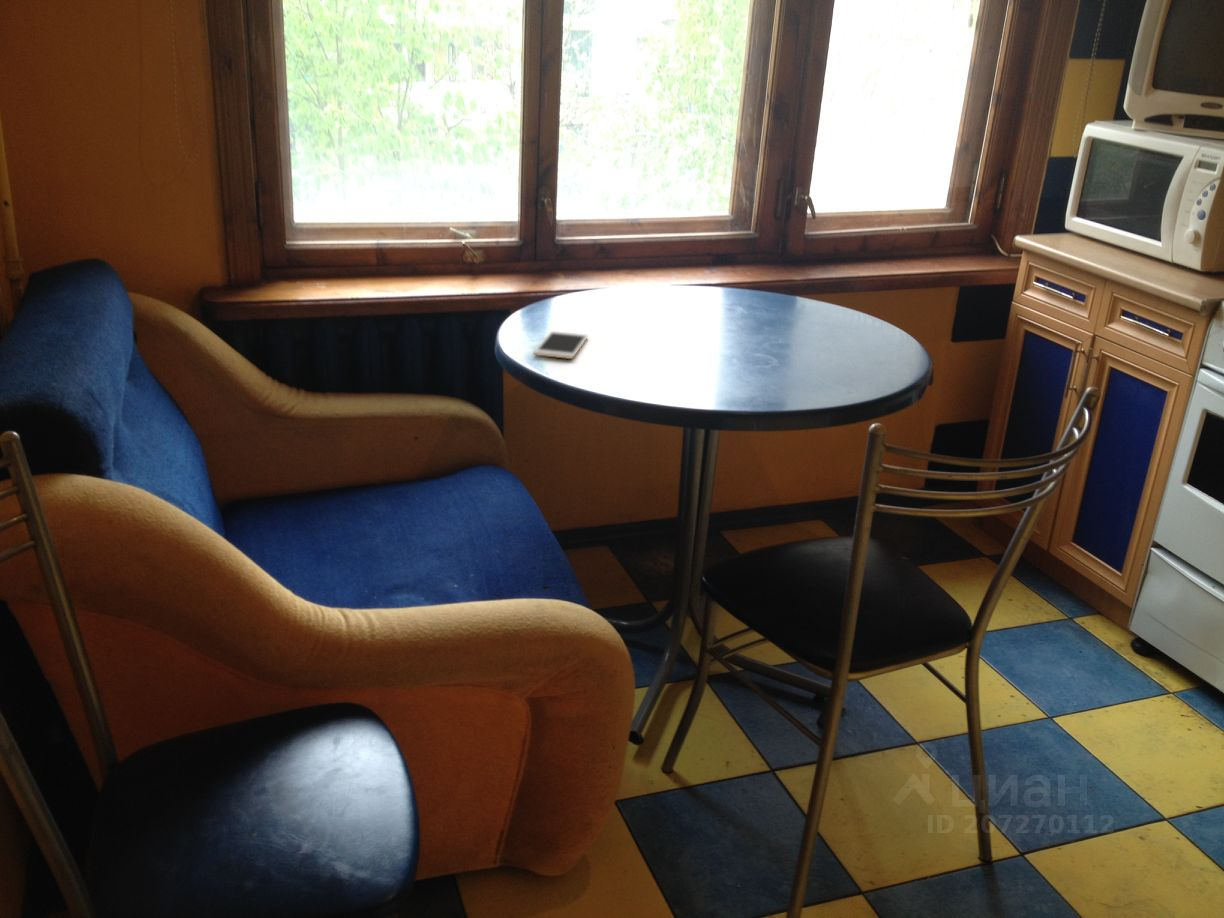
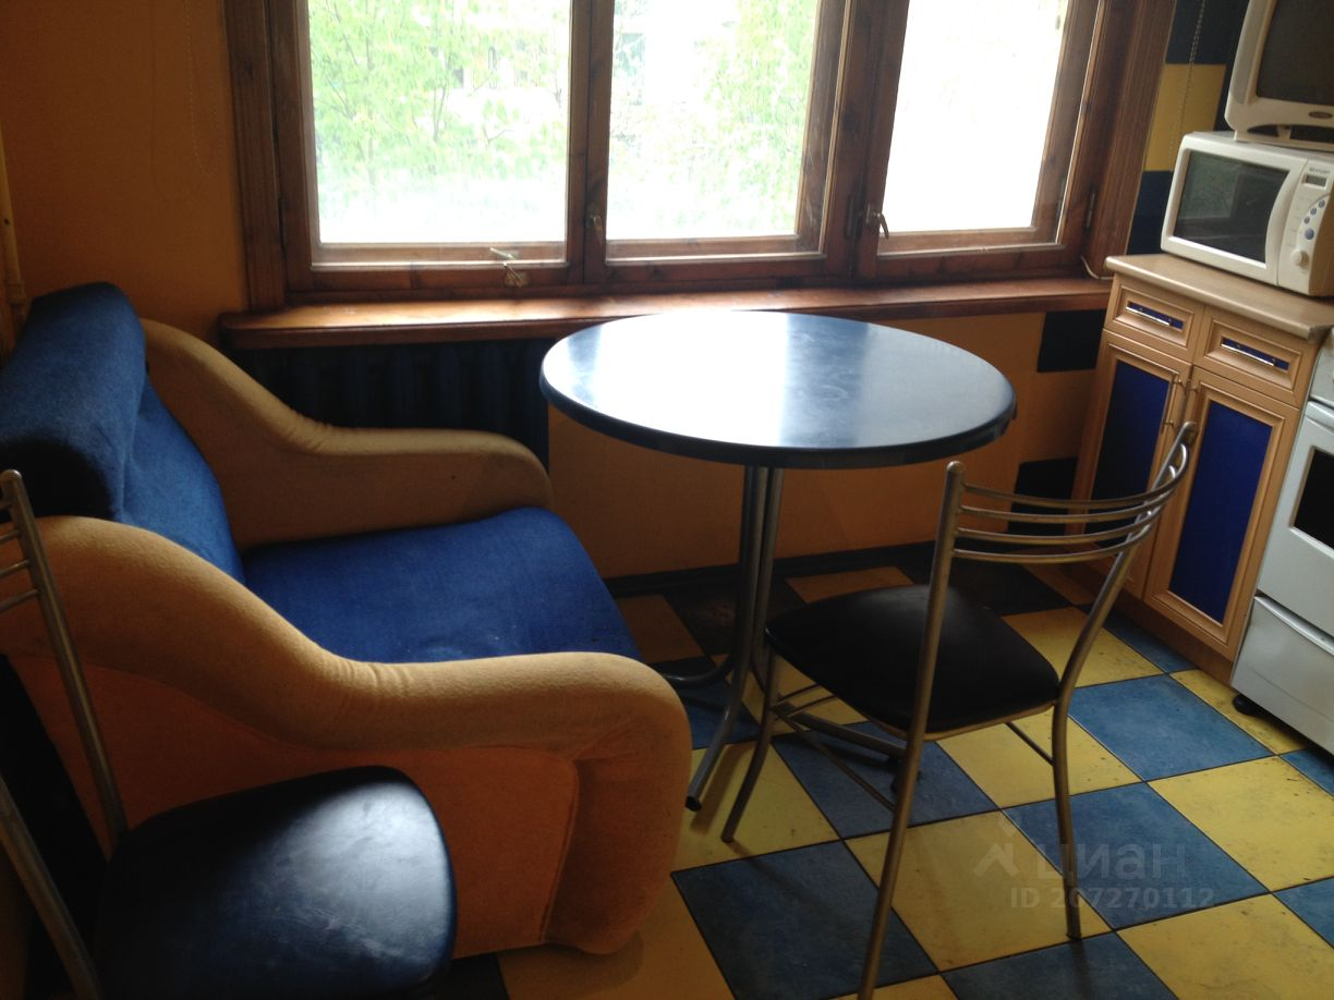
- cell phone [533,330,589,360]
